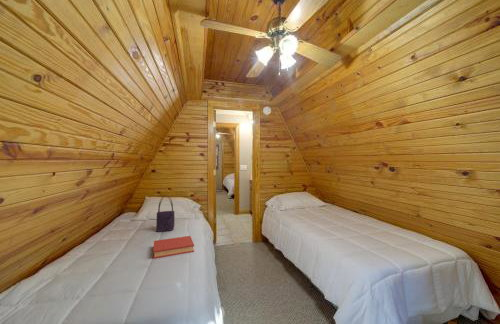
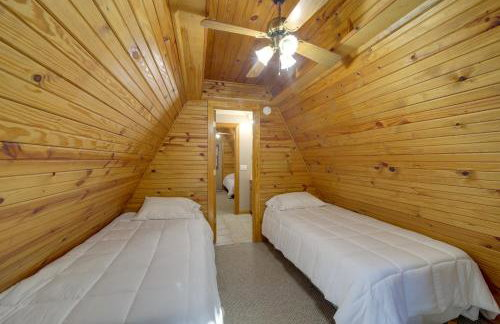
- hardback book [152,235,195,260]
- tote bag [155,194,175,233]
